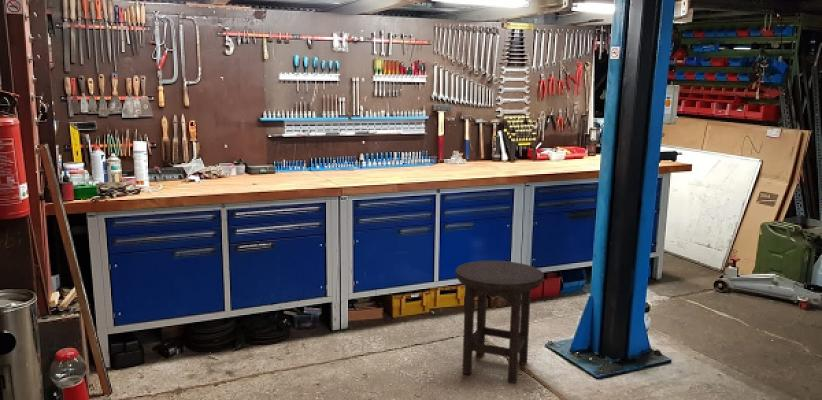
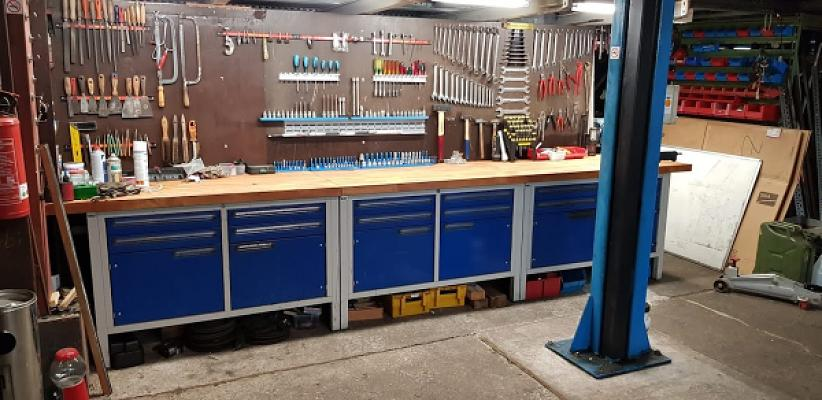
- stool [454,260,545,384]
